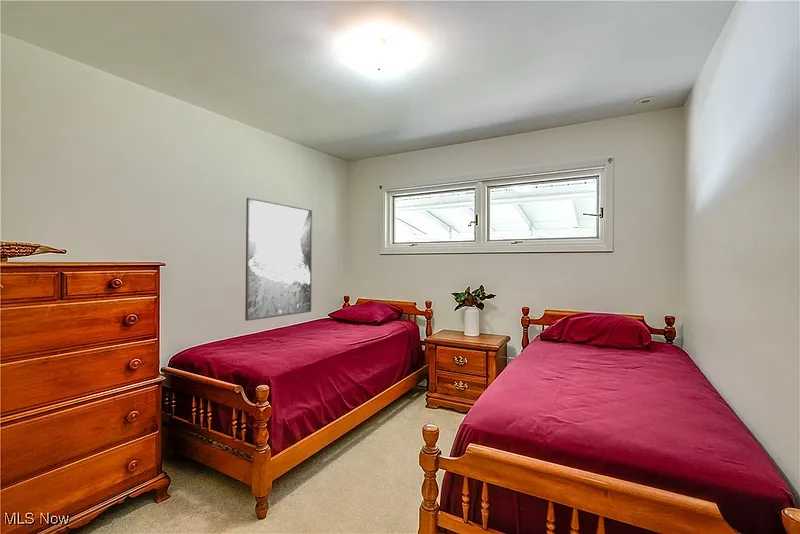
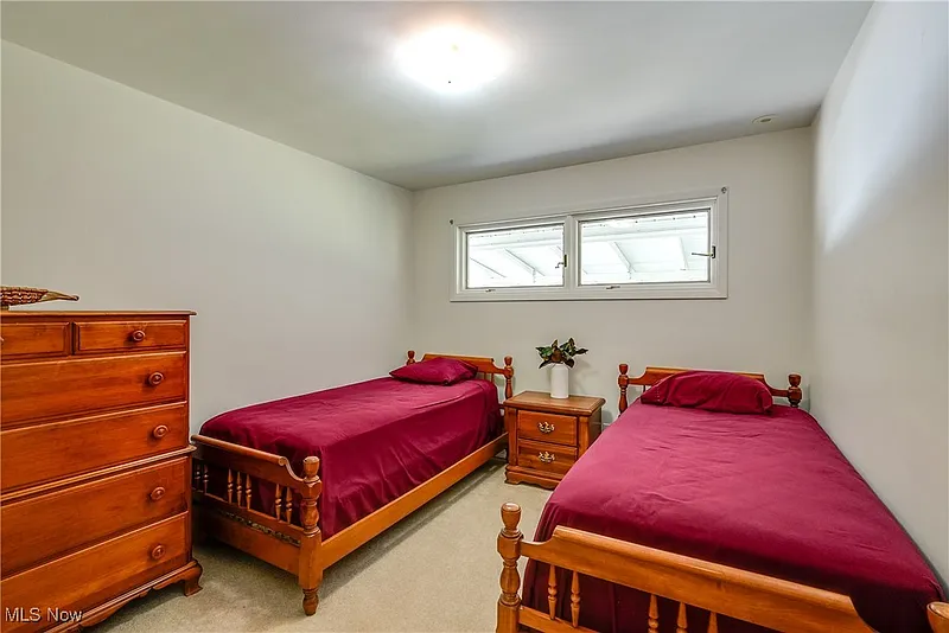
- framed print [244,197,313,322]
